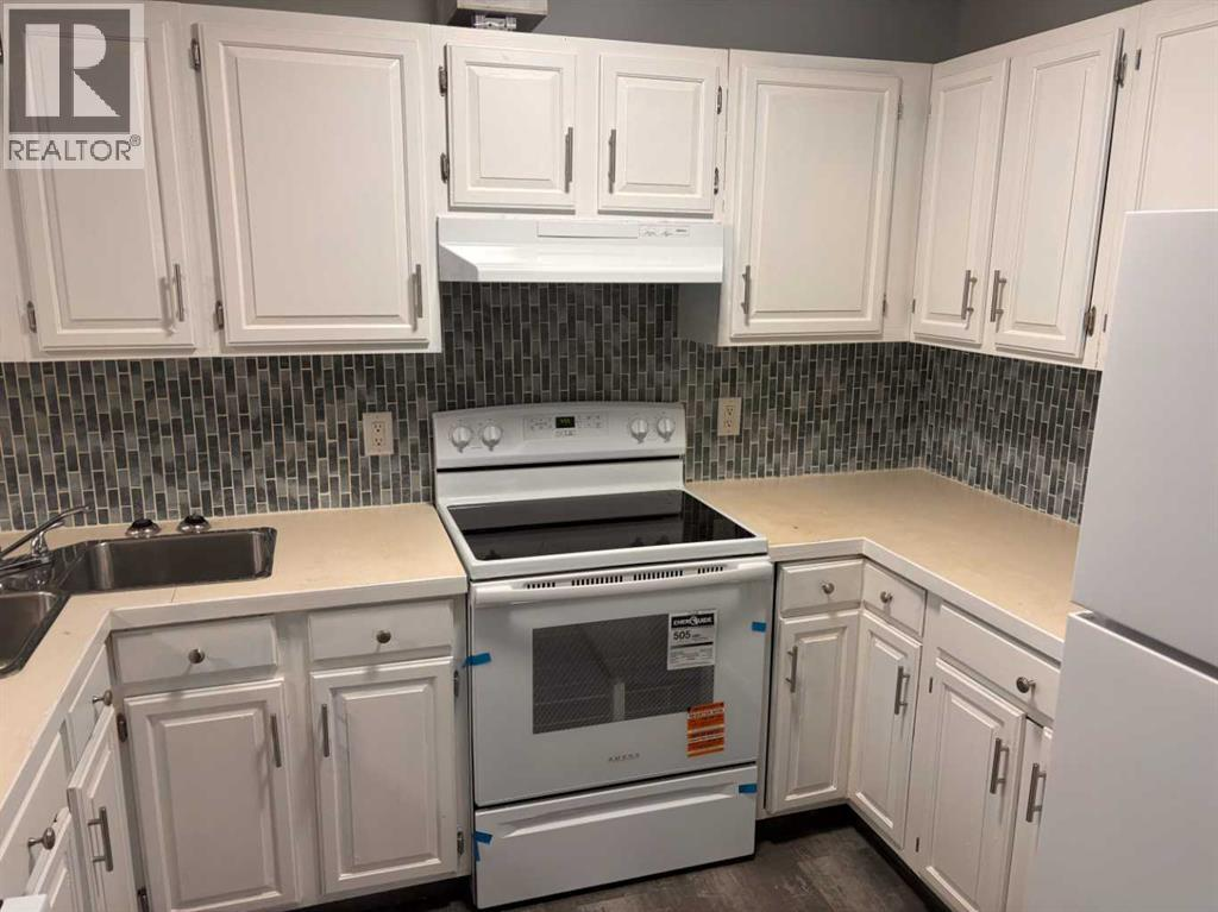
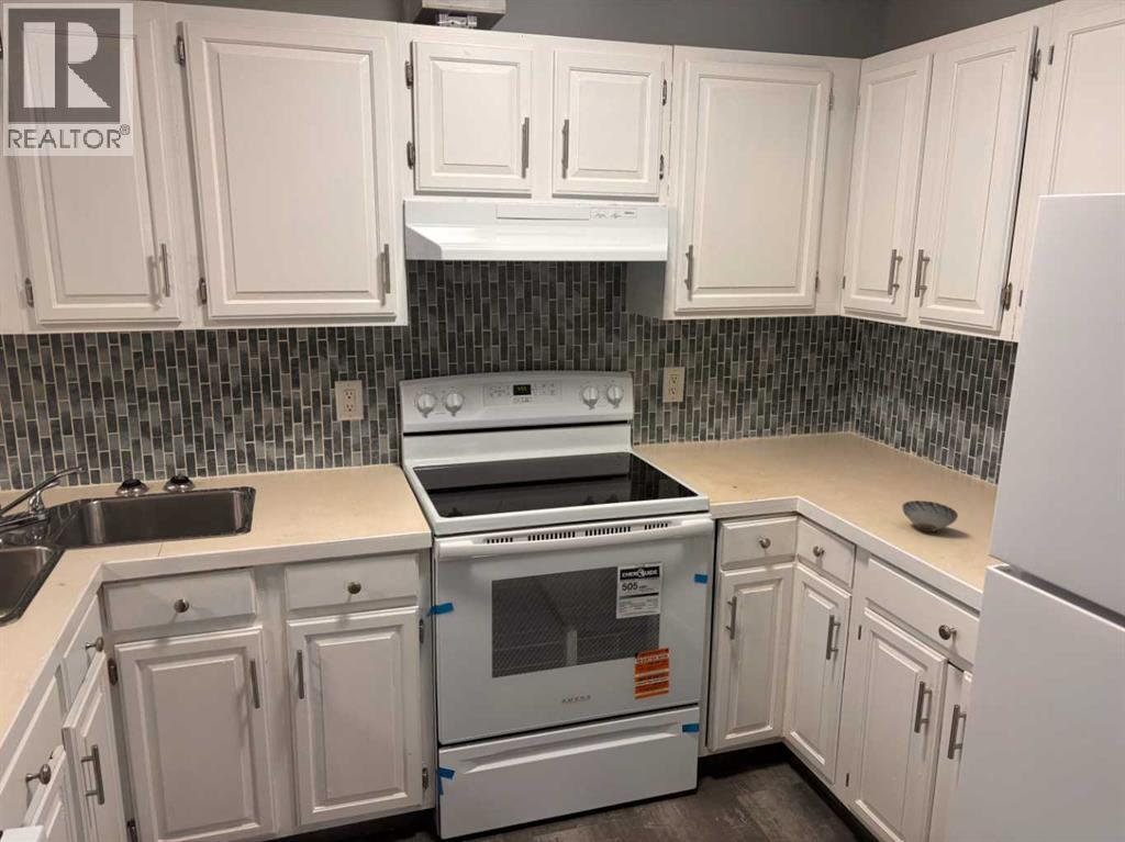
+ bowl [902,499,959,534]
